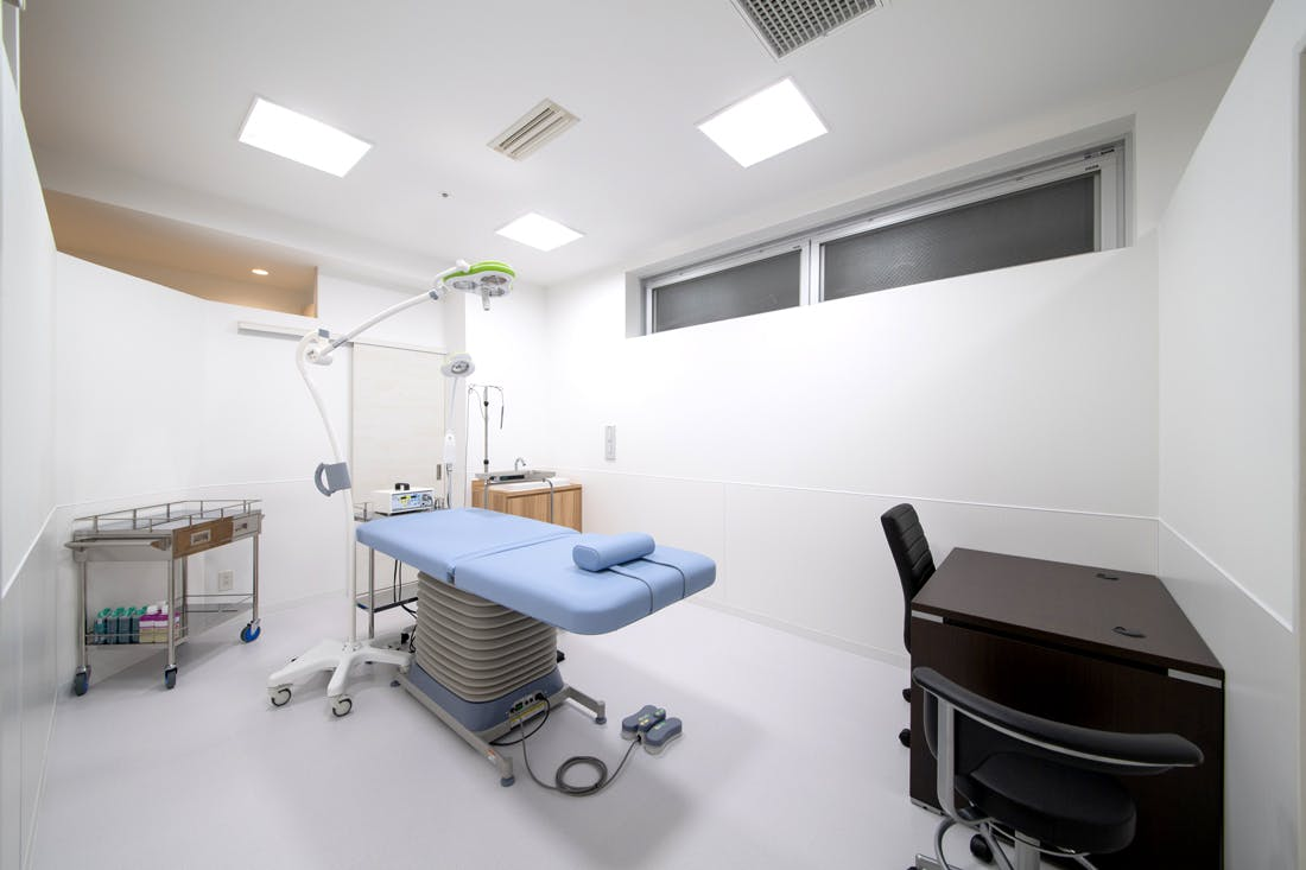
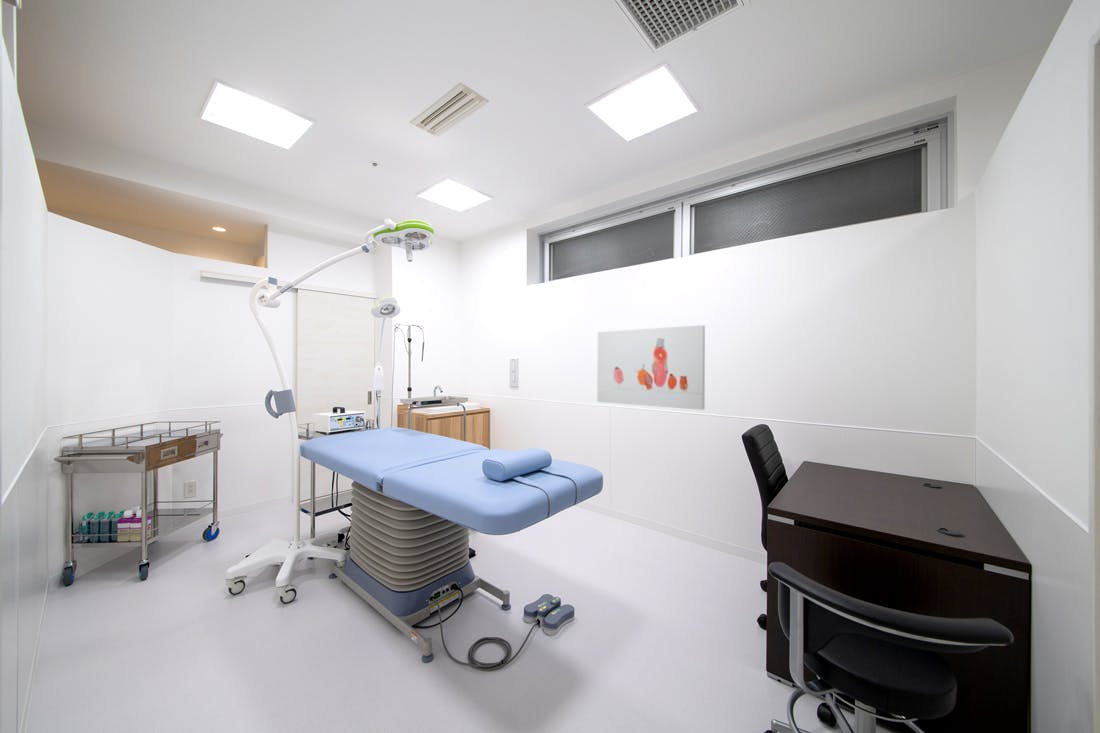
+ wall art [596,324,706,411]
